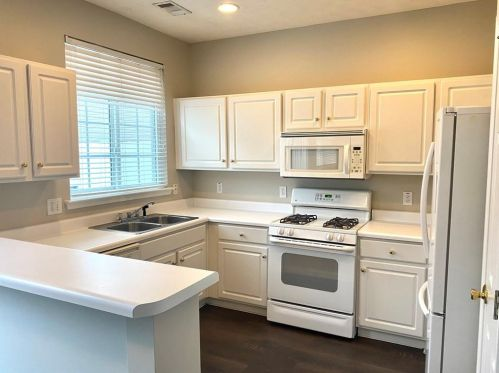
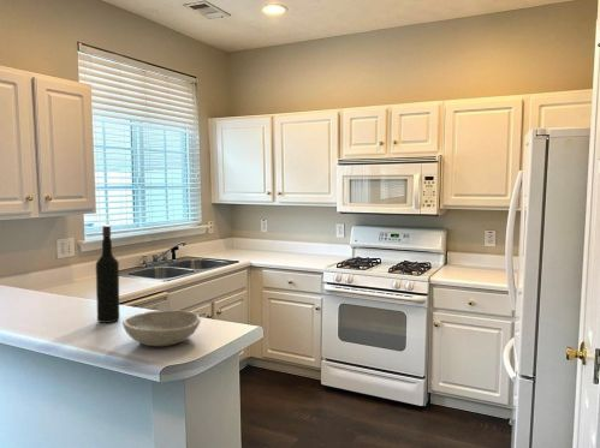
+ bowl [121,309,202,347]
+ wine bottle [95,223,120,324]
